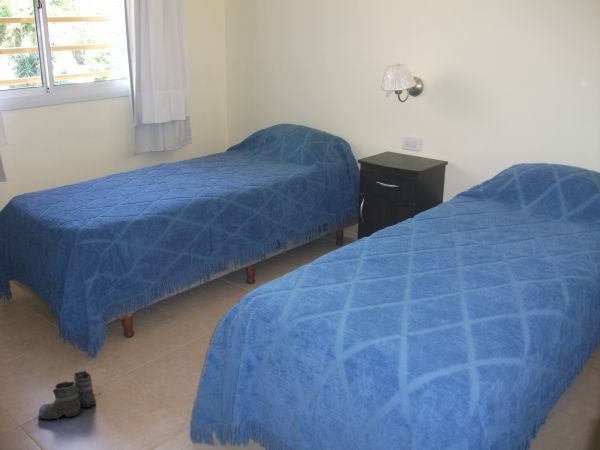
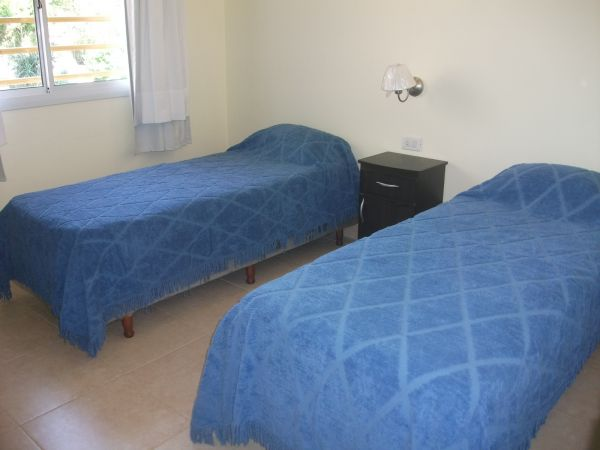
- boots [38,369,102,426]
